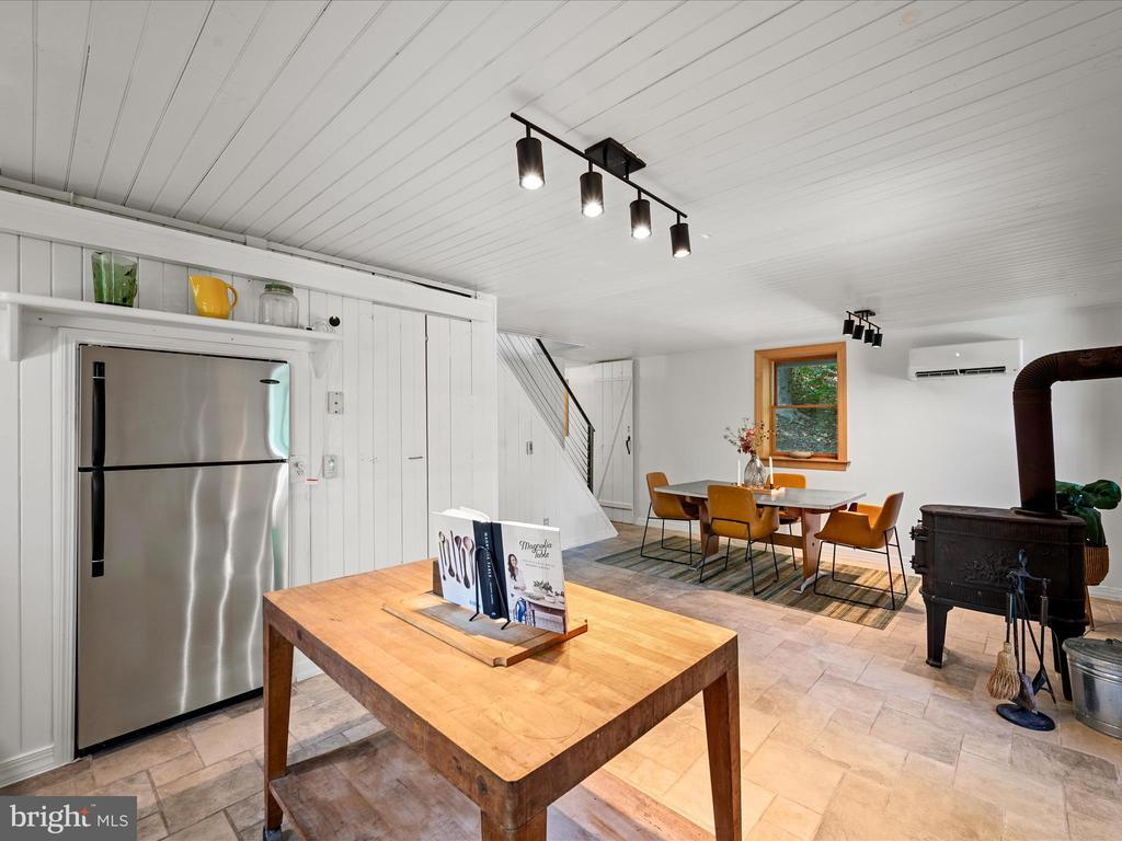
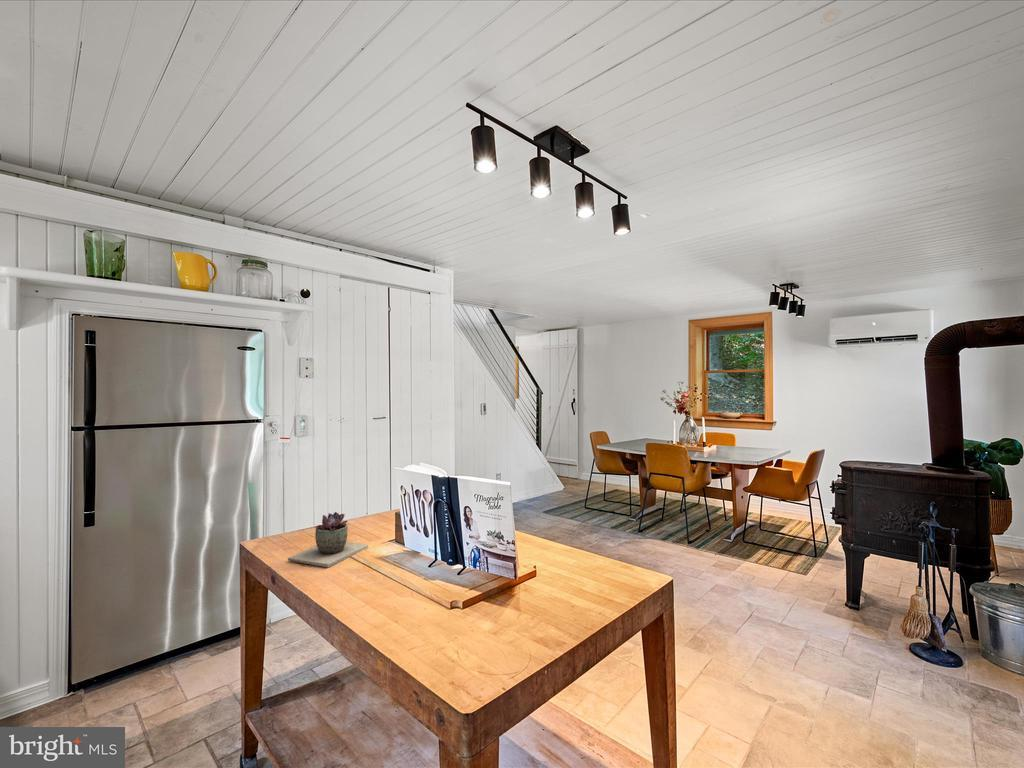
+ succulent plant [287,511,369,568]
